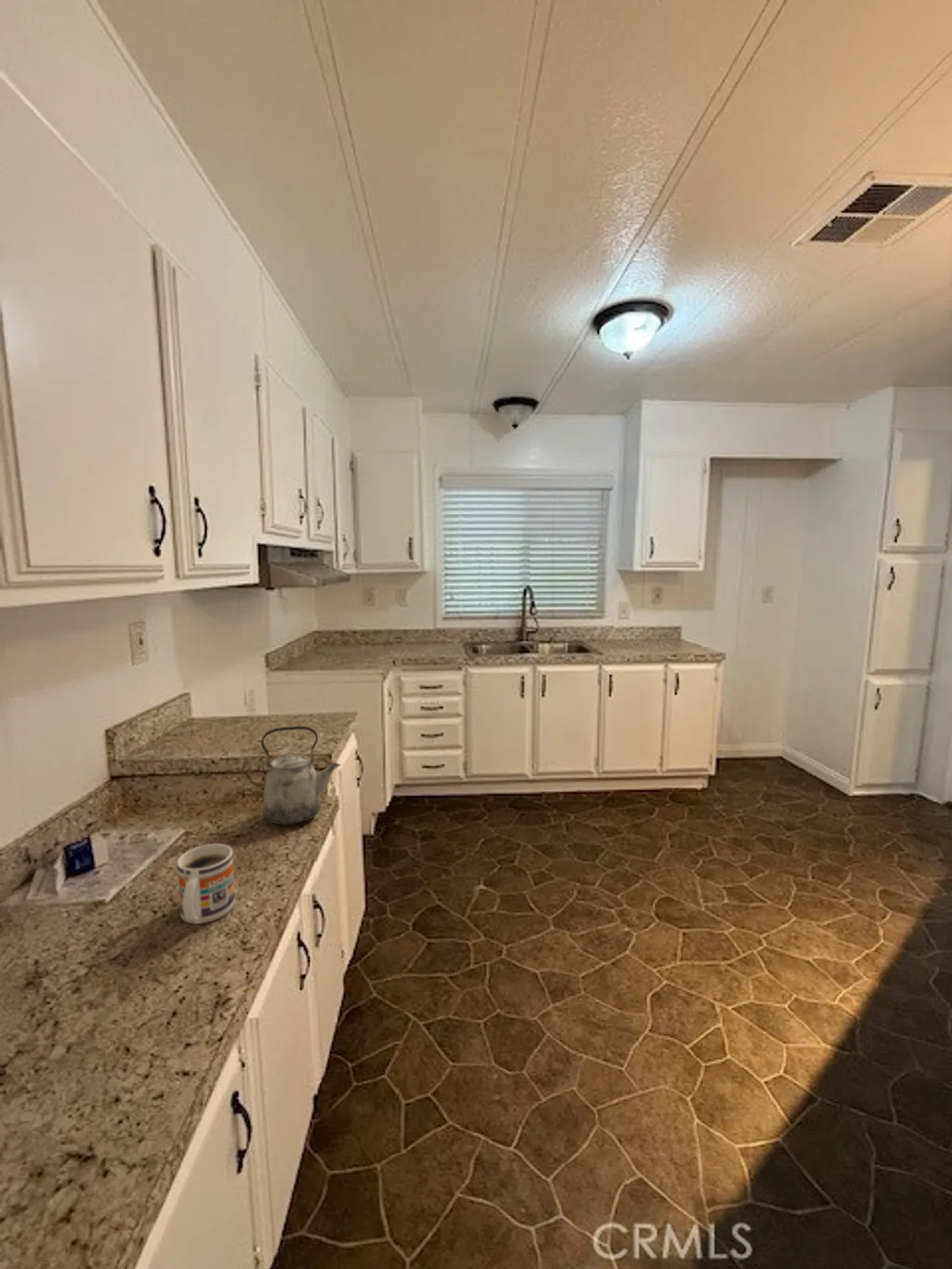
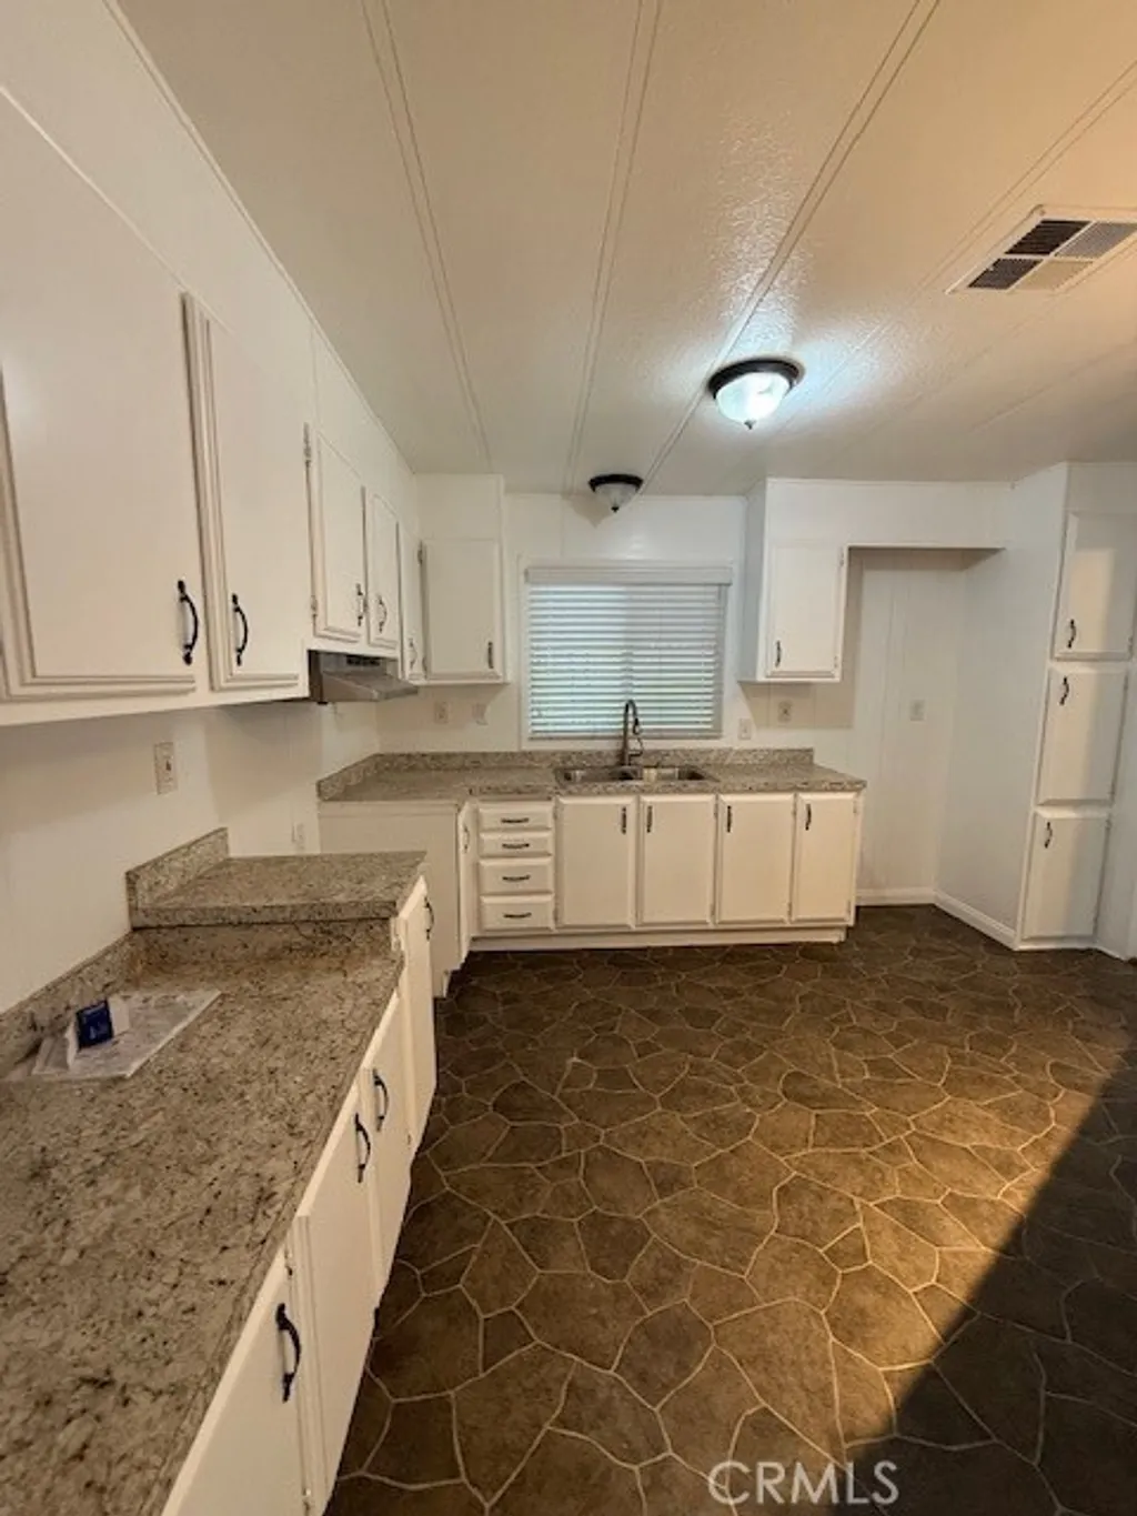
- kettle [260,725,341,826]
- mug [176,843,236,925]
